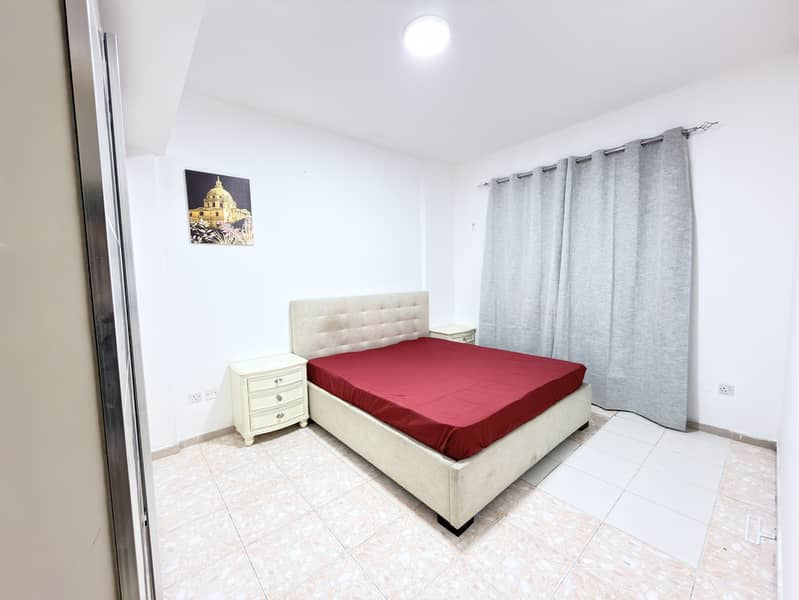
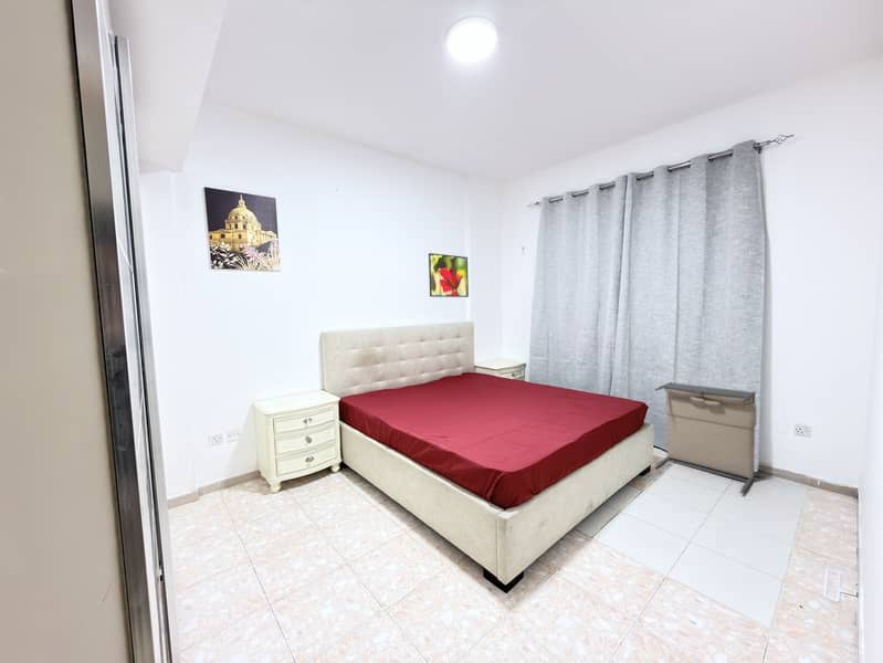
+ laundry hamper [653,381,758,495]
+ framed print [428,252,470,298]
